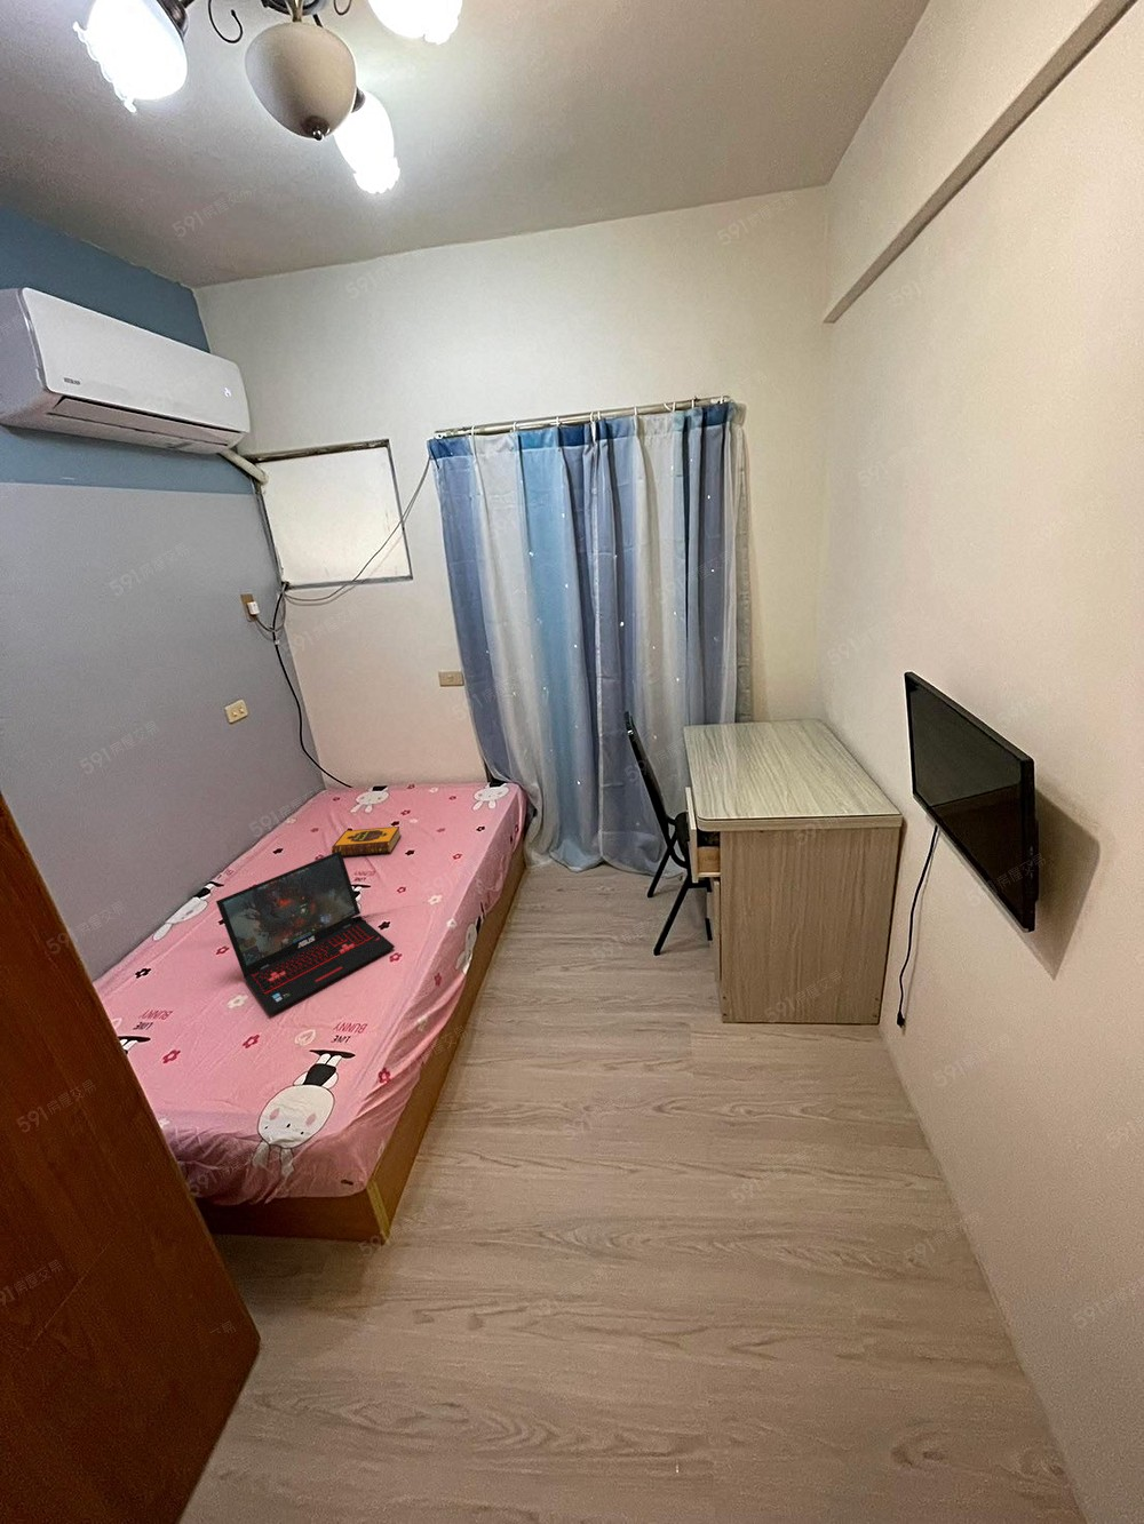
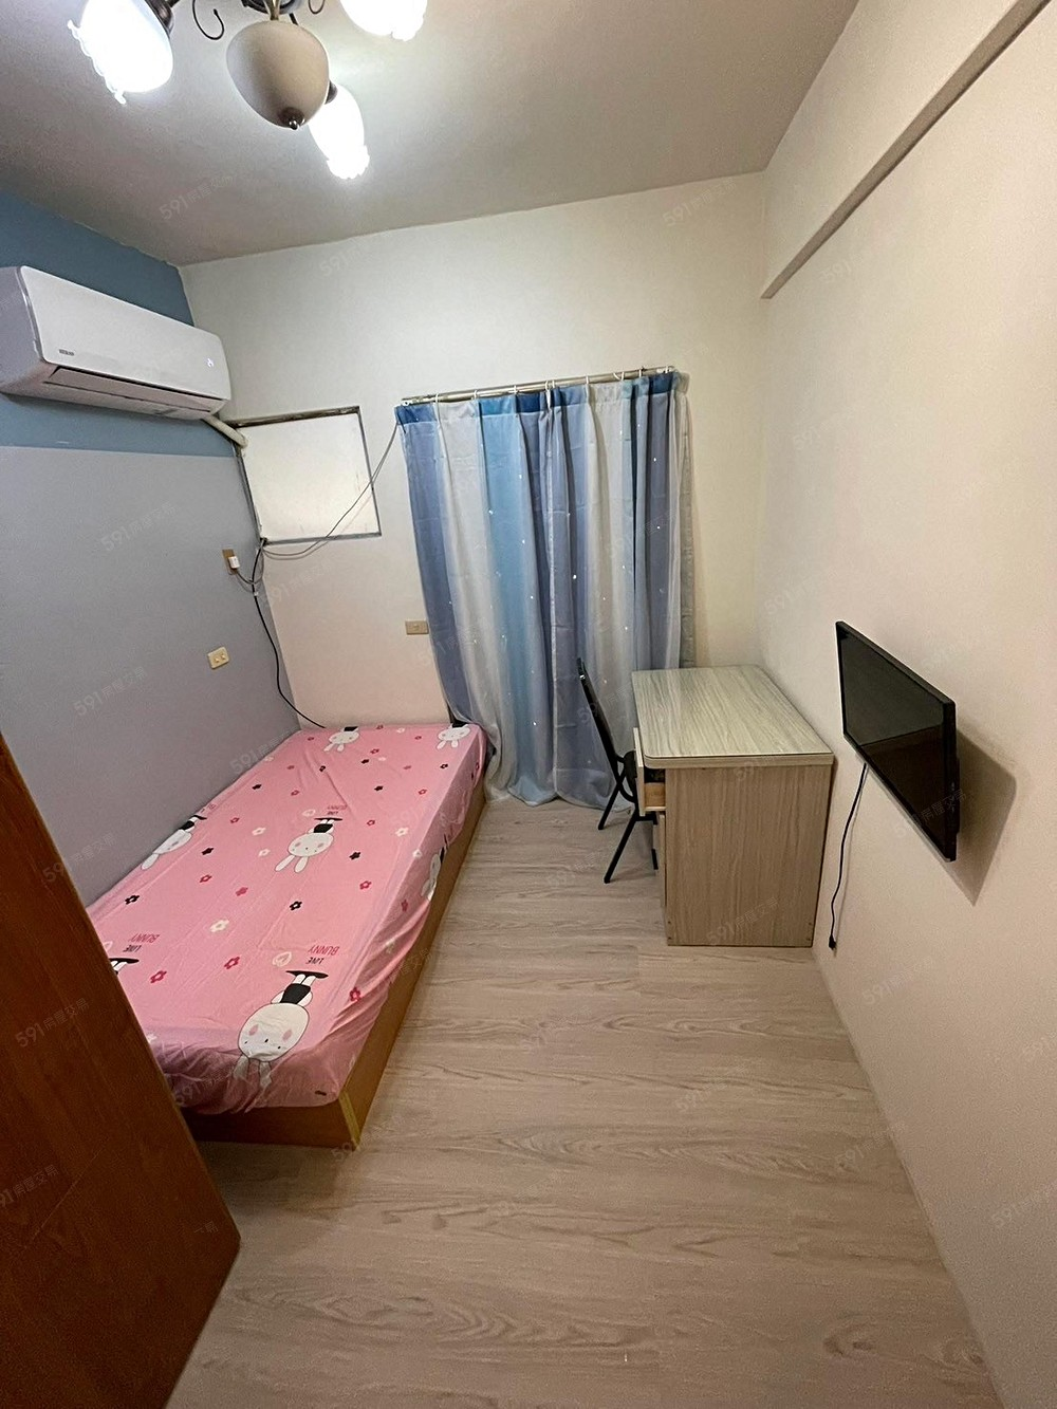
- laptop [215,850,395,1016]
- hardback book [330,825,403,857]
